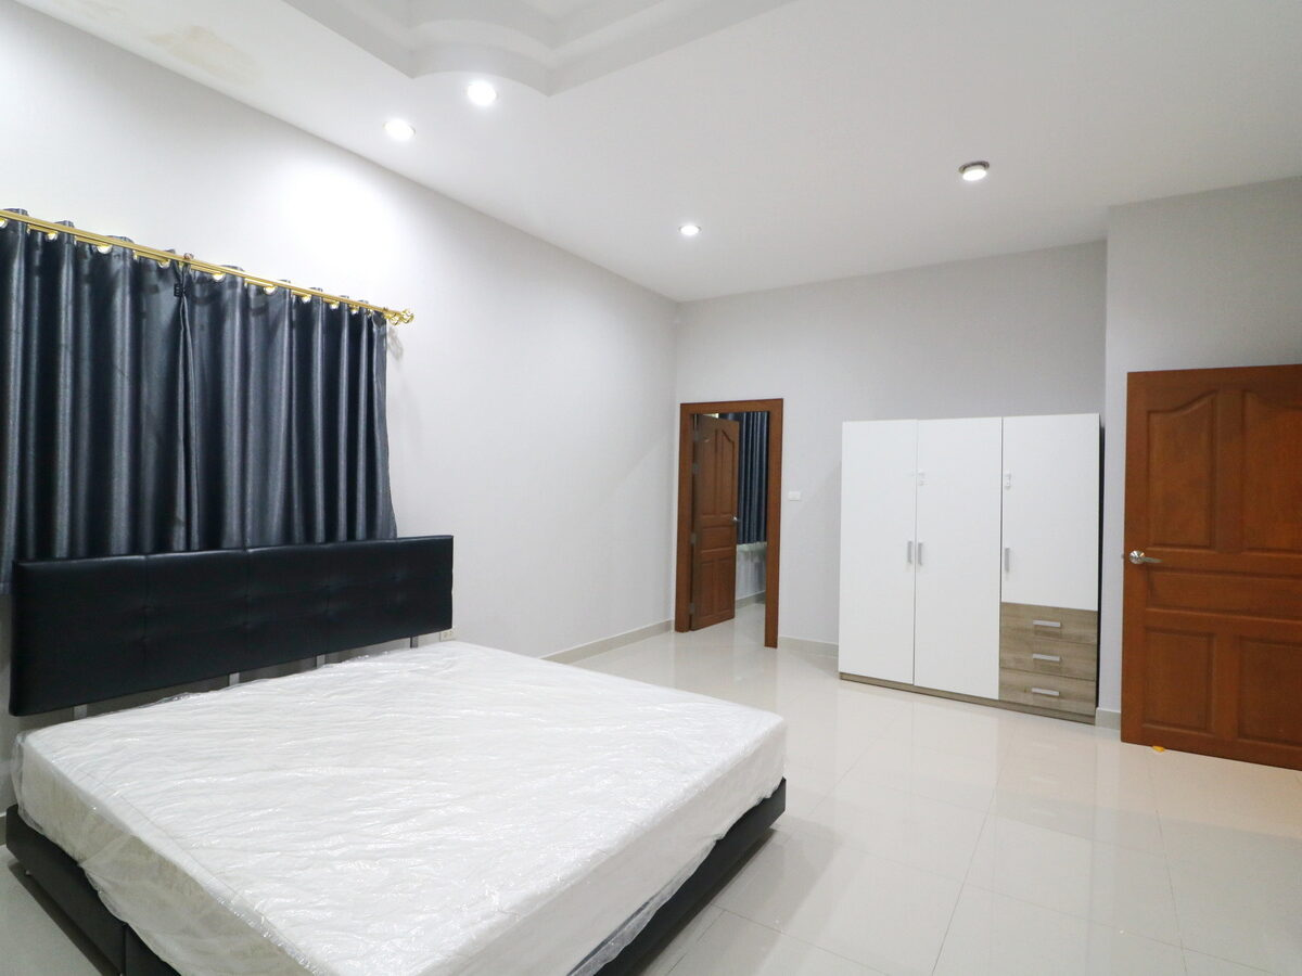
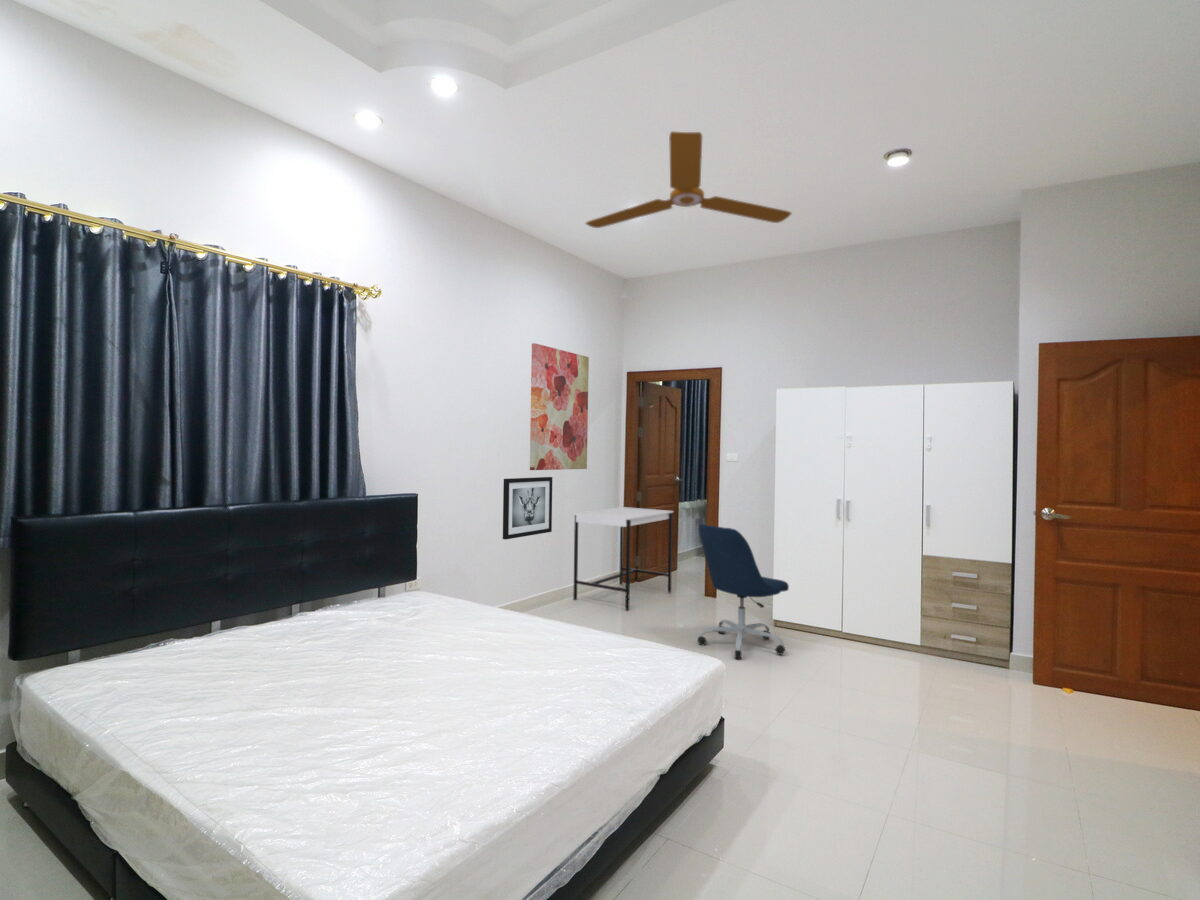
+ desk [572,506,675,611]
+ ceiling fan [584,130,793,229]
+ wall art [529,342,590,471]
+ wall art [502,476,553,540]
+ office chair [697,523,790,660]
